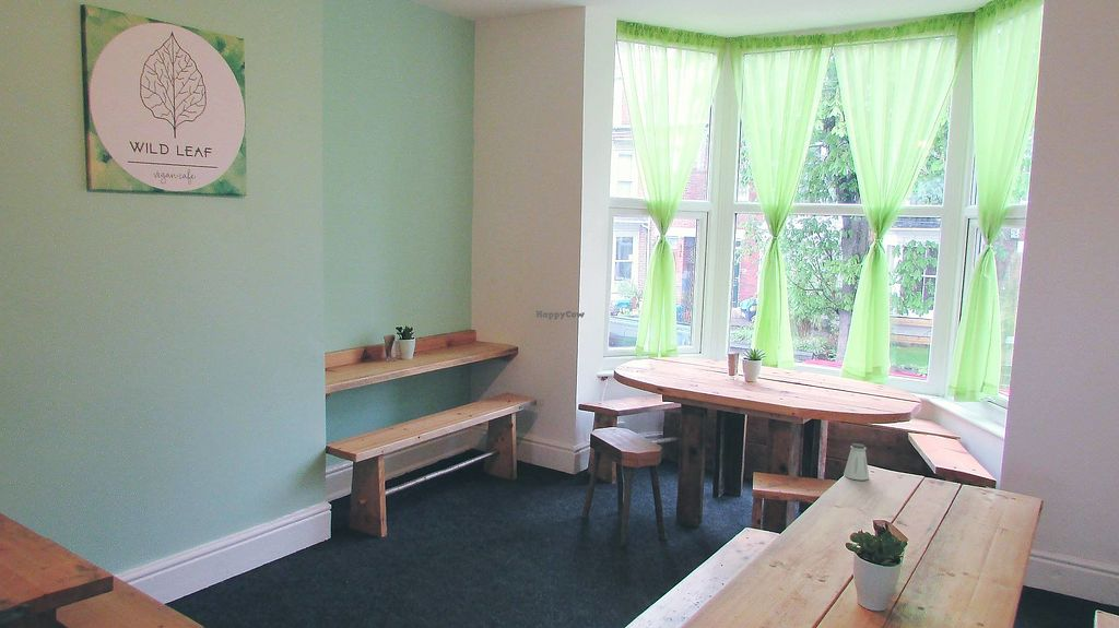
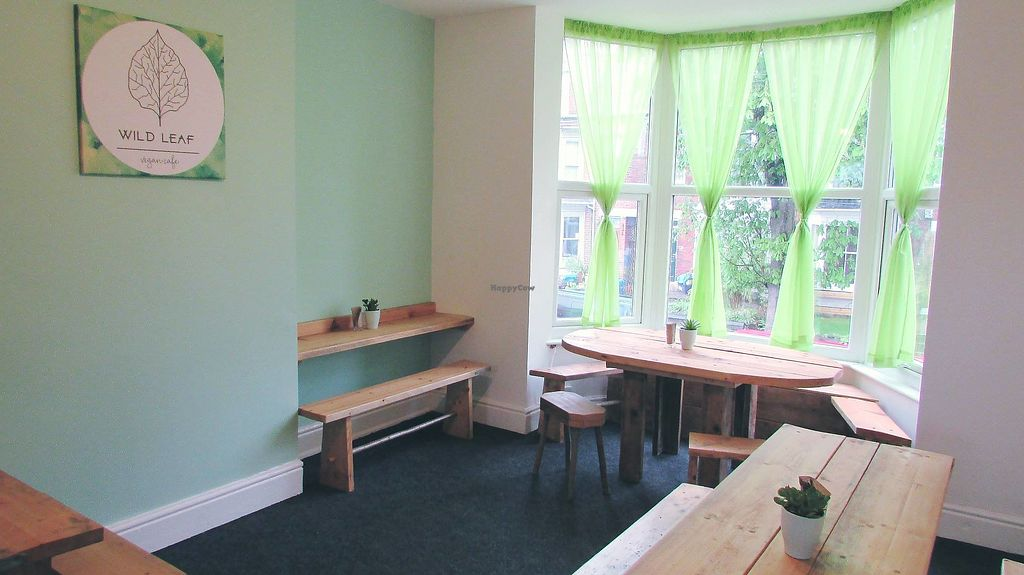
- saltshaker [843,442,870,482]
